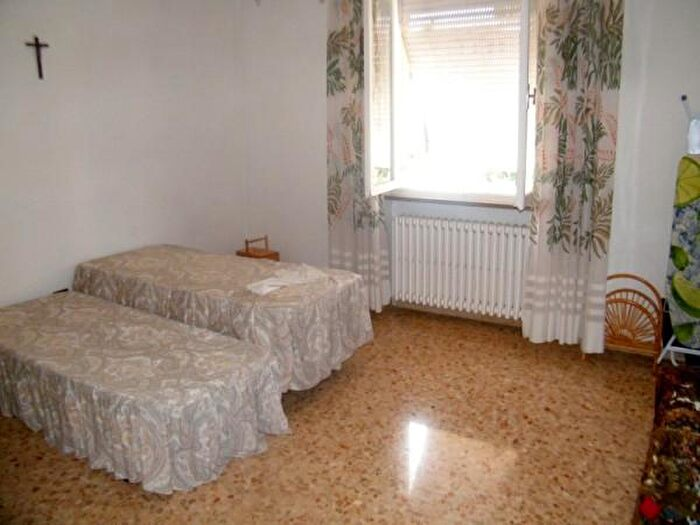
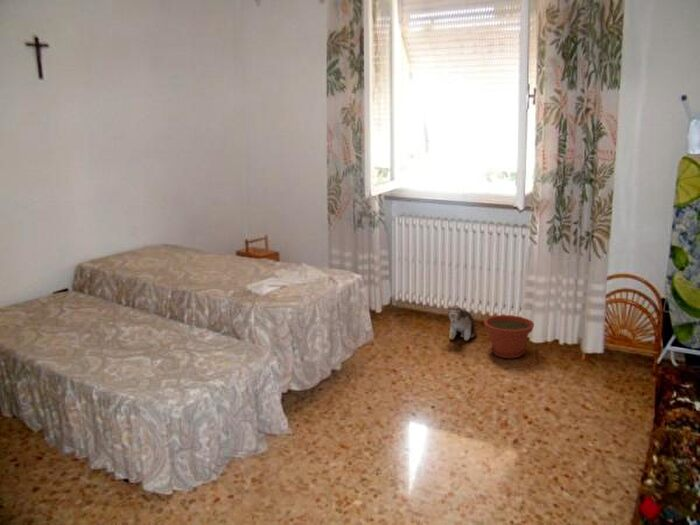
+ plush toy [444,304,477,342]
+ plant pot [483,314,535,359]
